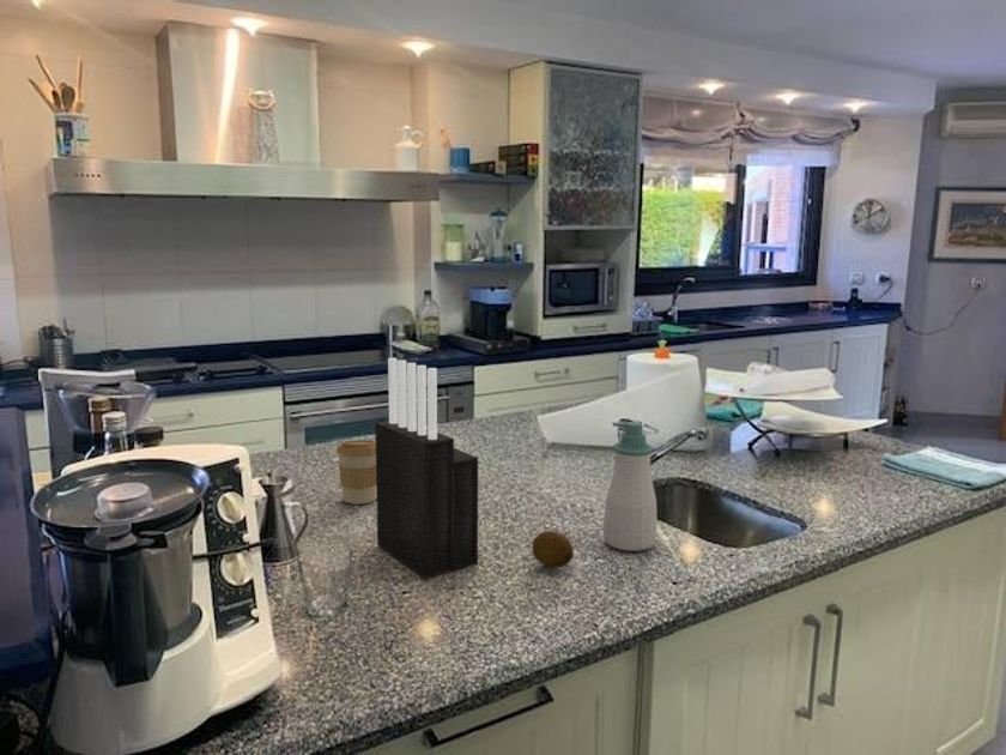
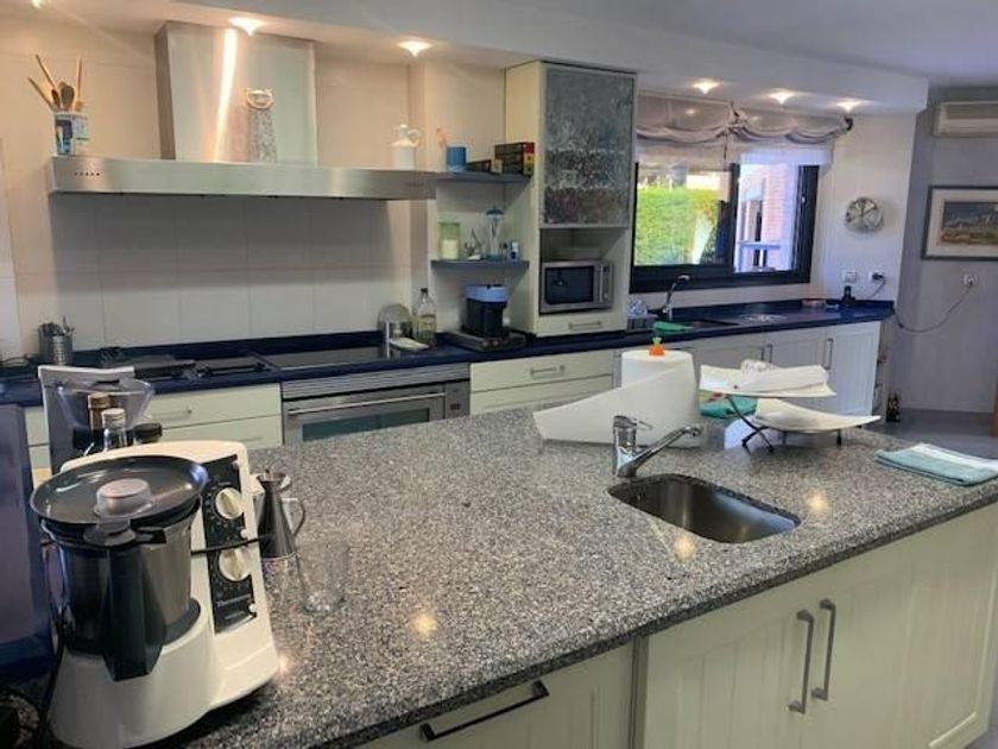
- knife block [374,357,479,580]
- coffee cup [335,439,377,506]
- fruit [531,530,575,569]
- soap bottle [602,421,659,552]
